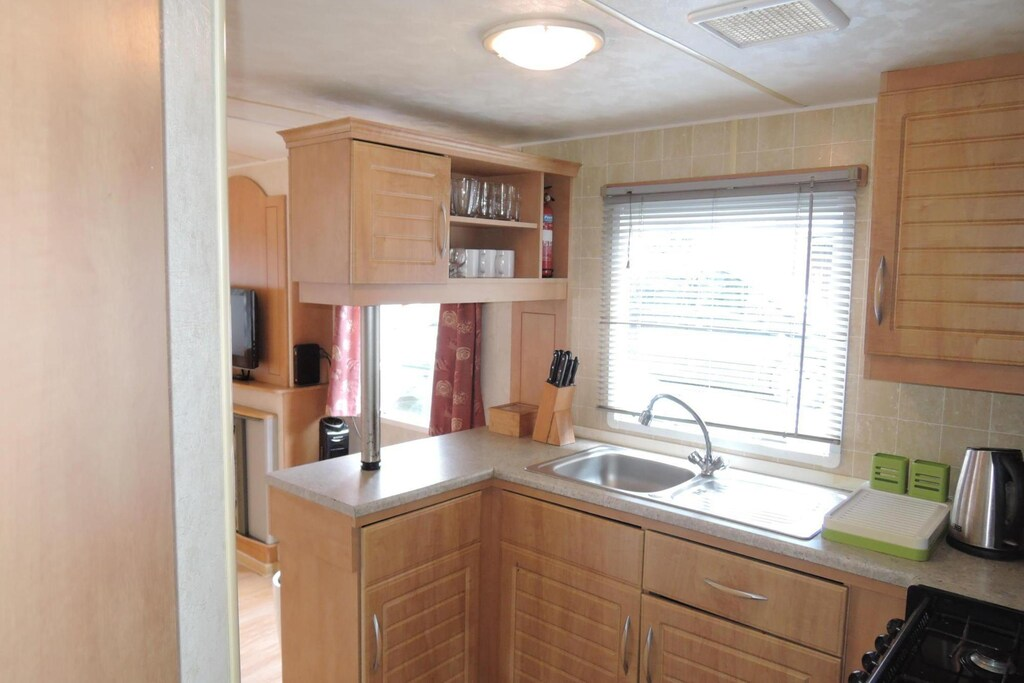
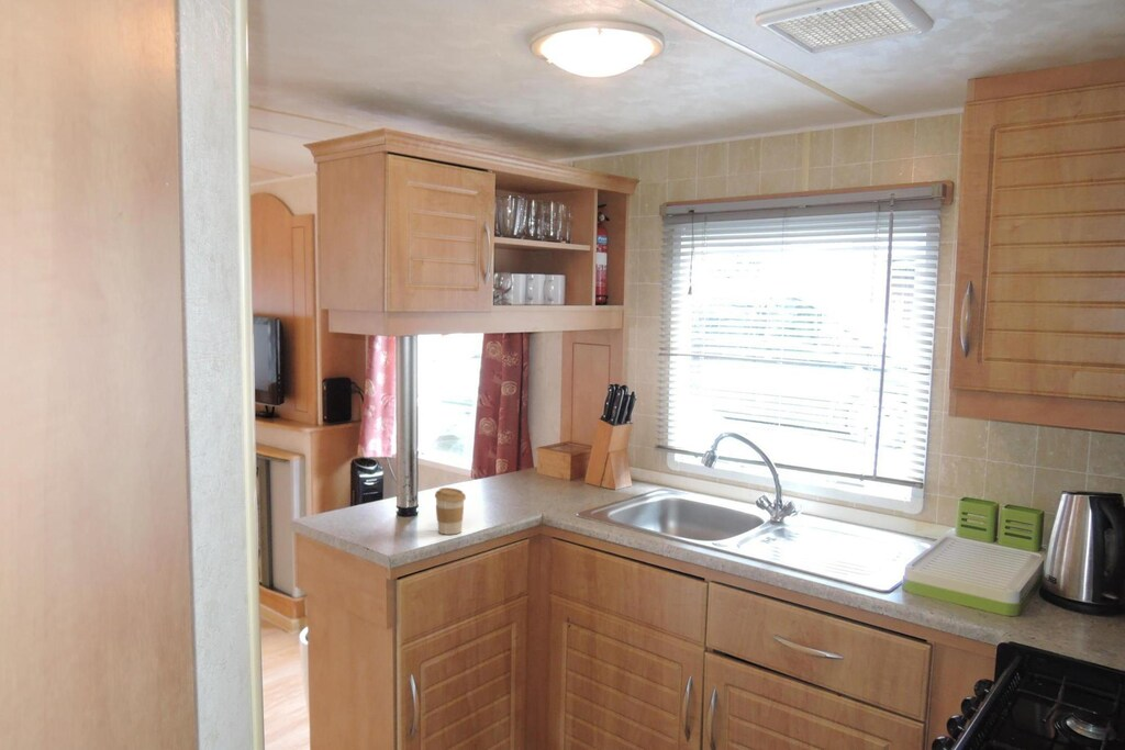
+ coffee cup [434,486,467,536]
